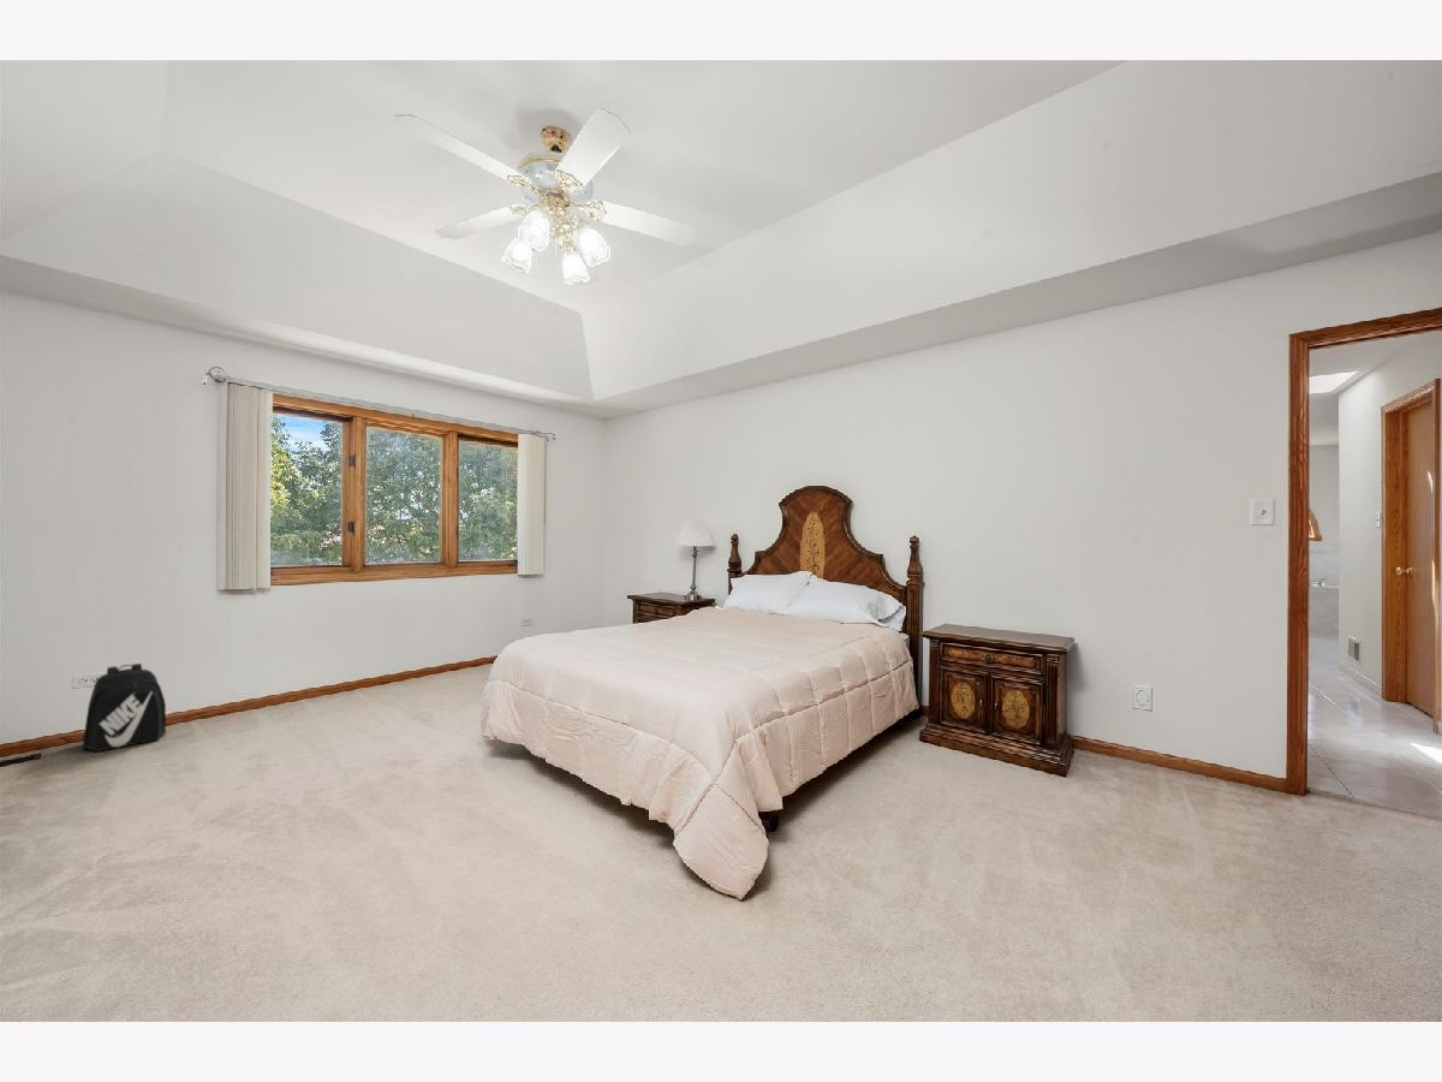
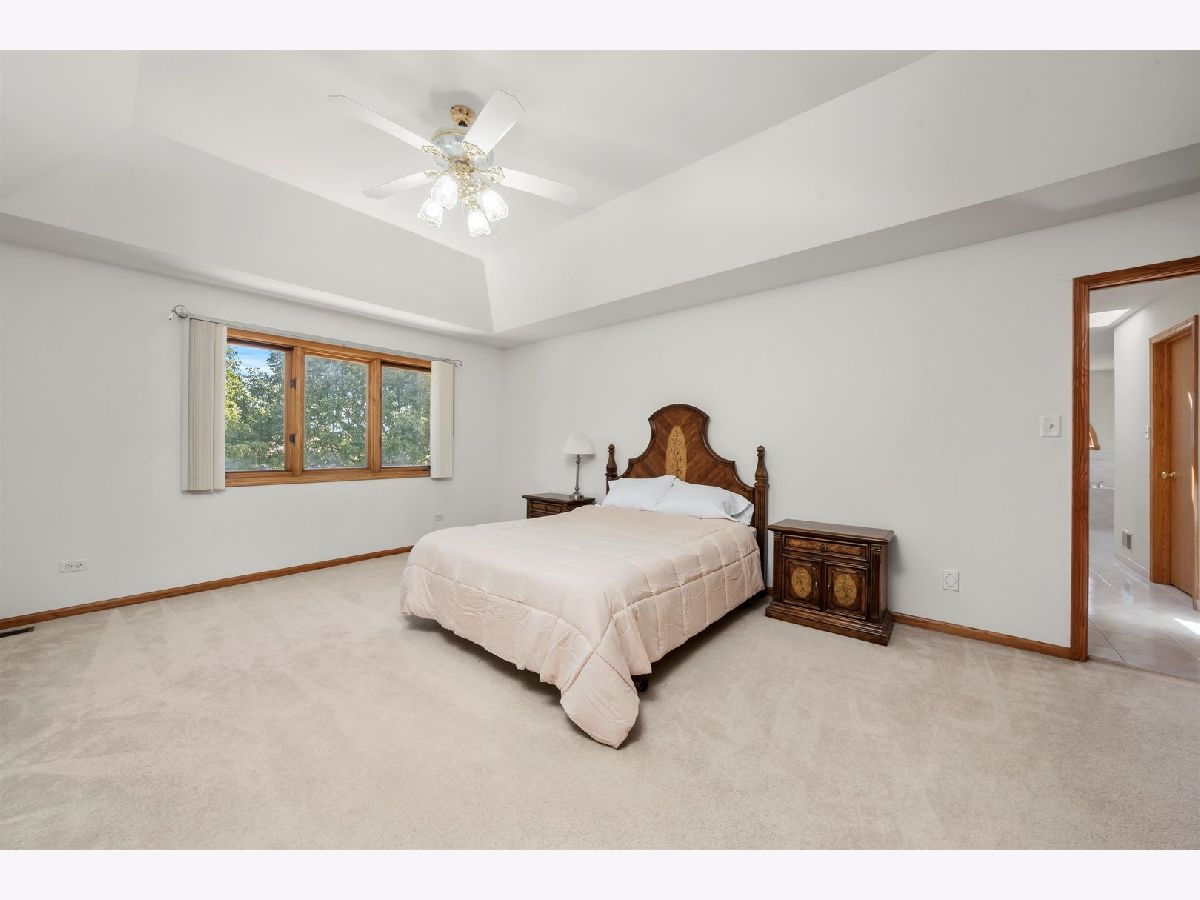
- backpack [82,662,167,753]
